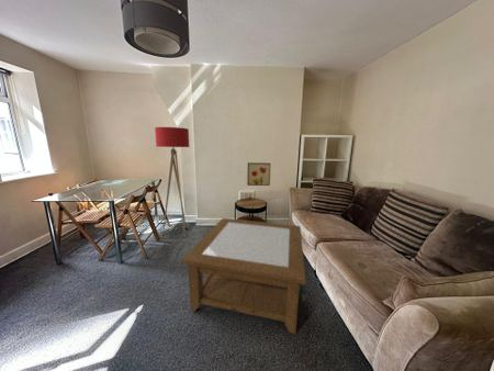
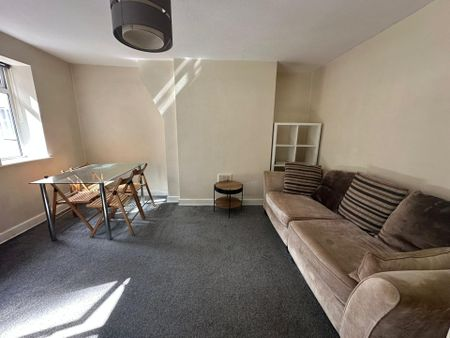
- wall art [246,161,271,187]
- floor lamp [154,126,190,238]
- coffee table [180,217,307,335]
